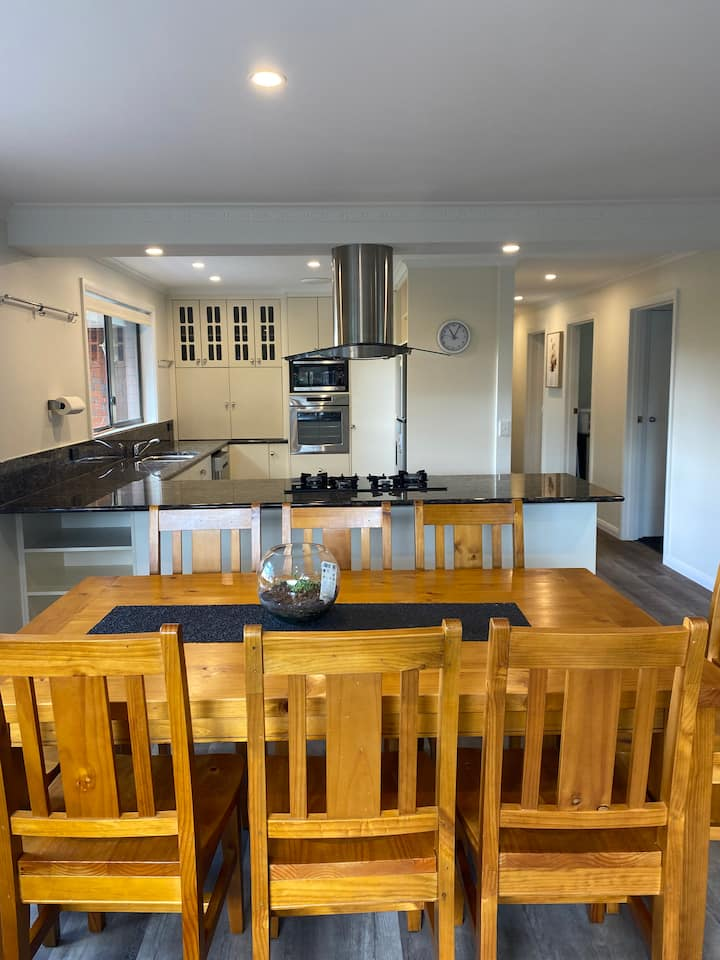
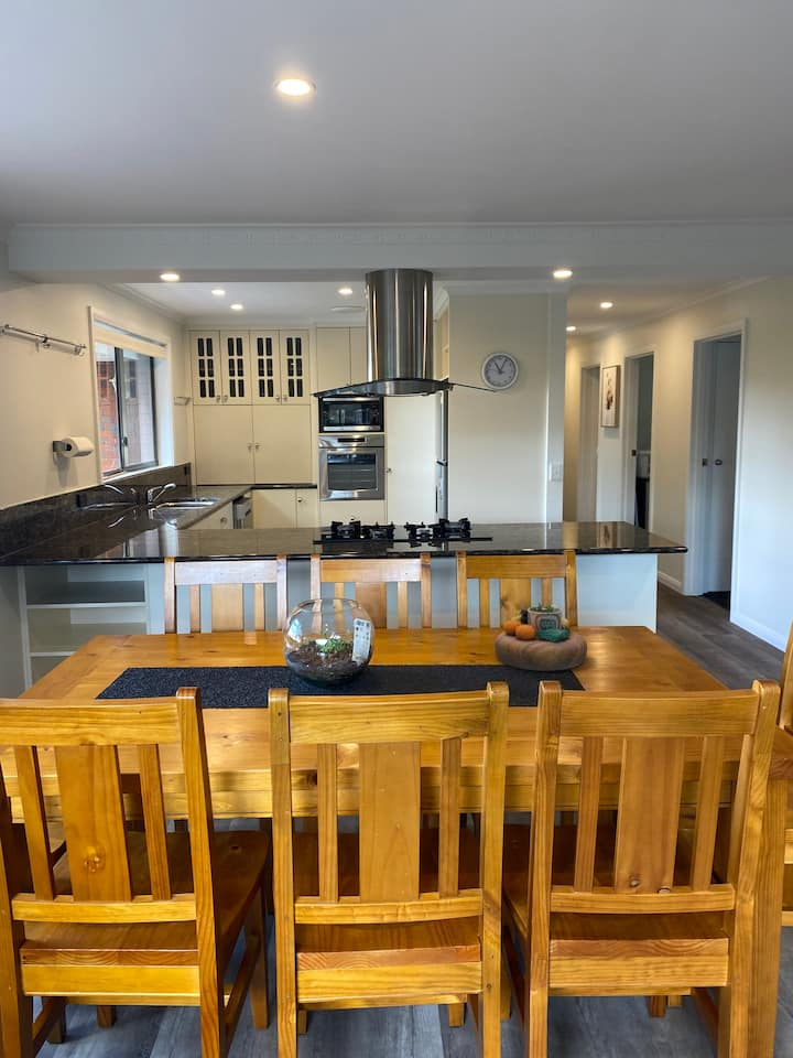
+ decorative bowl [493,602,588,672]
